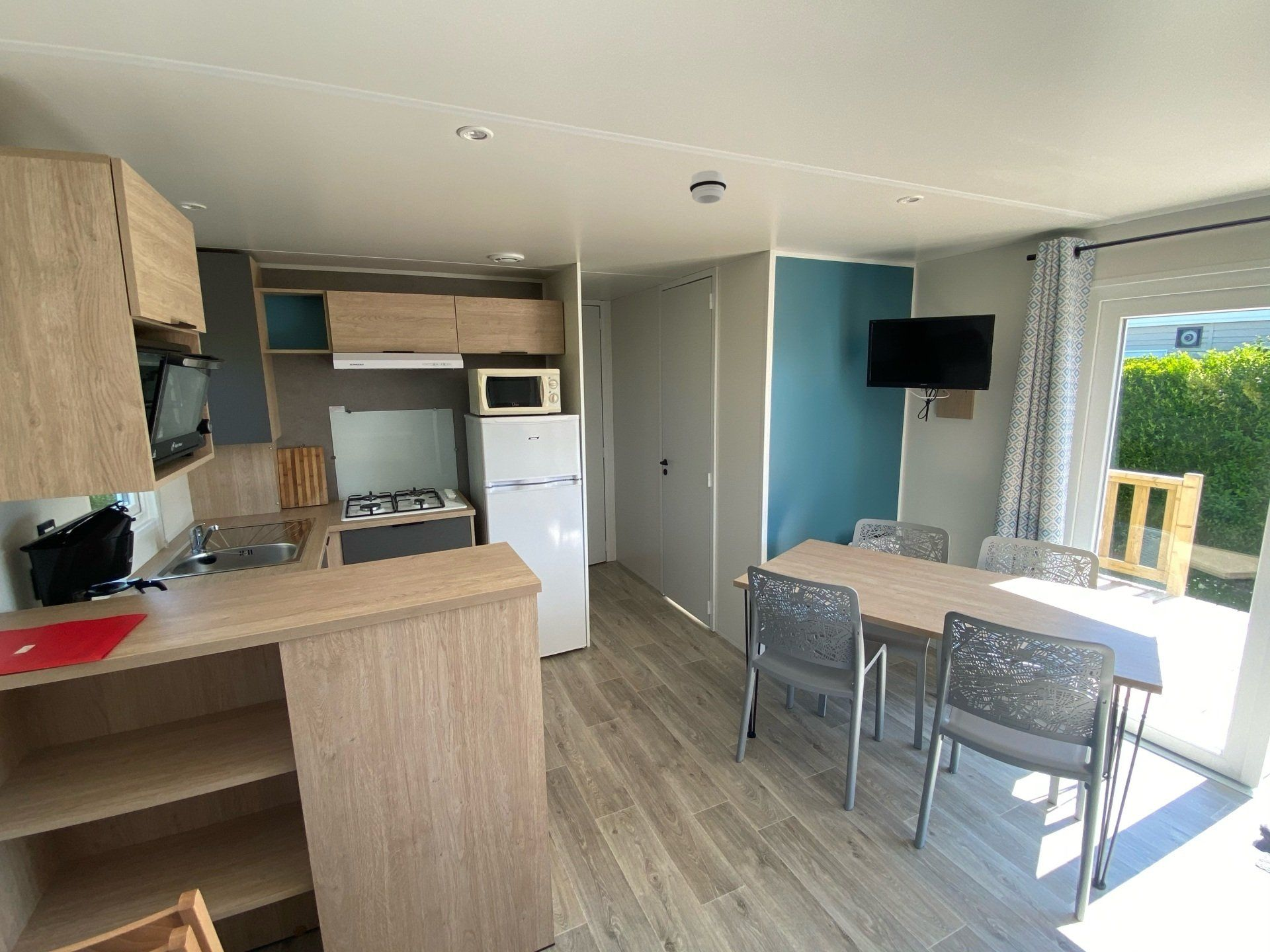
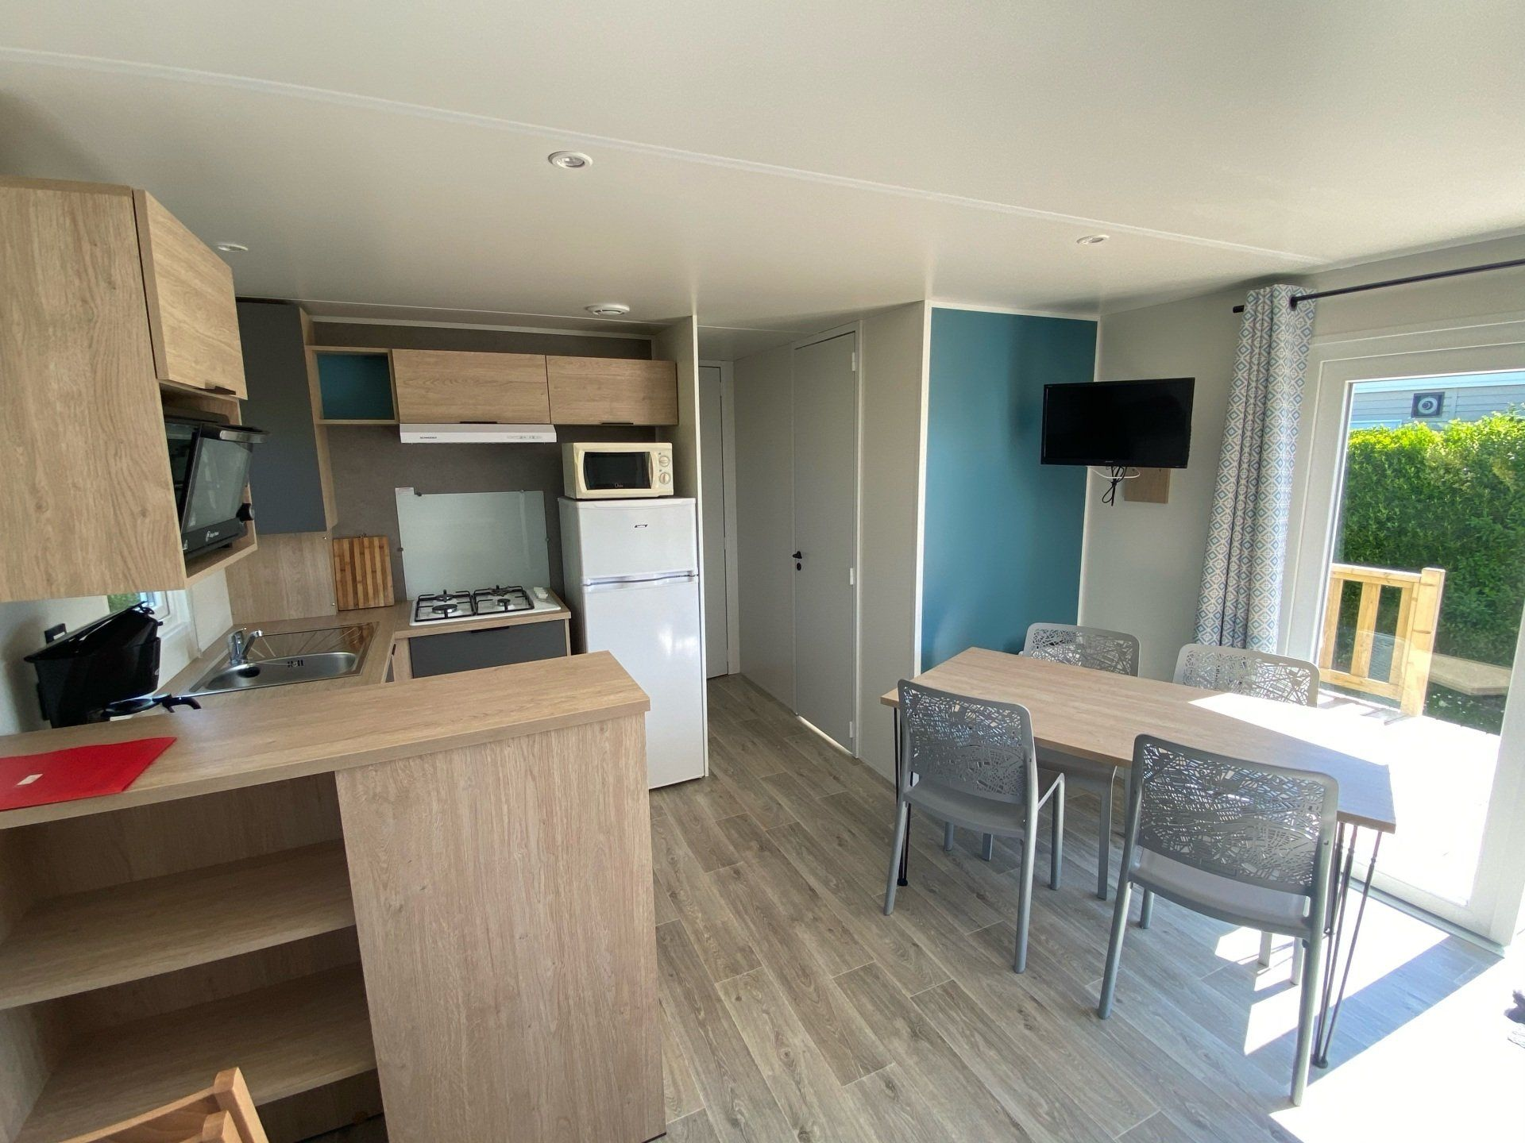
- smoke detector [689,170,727,204]
